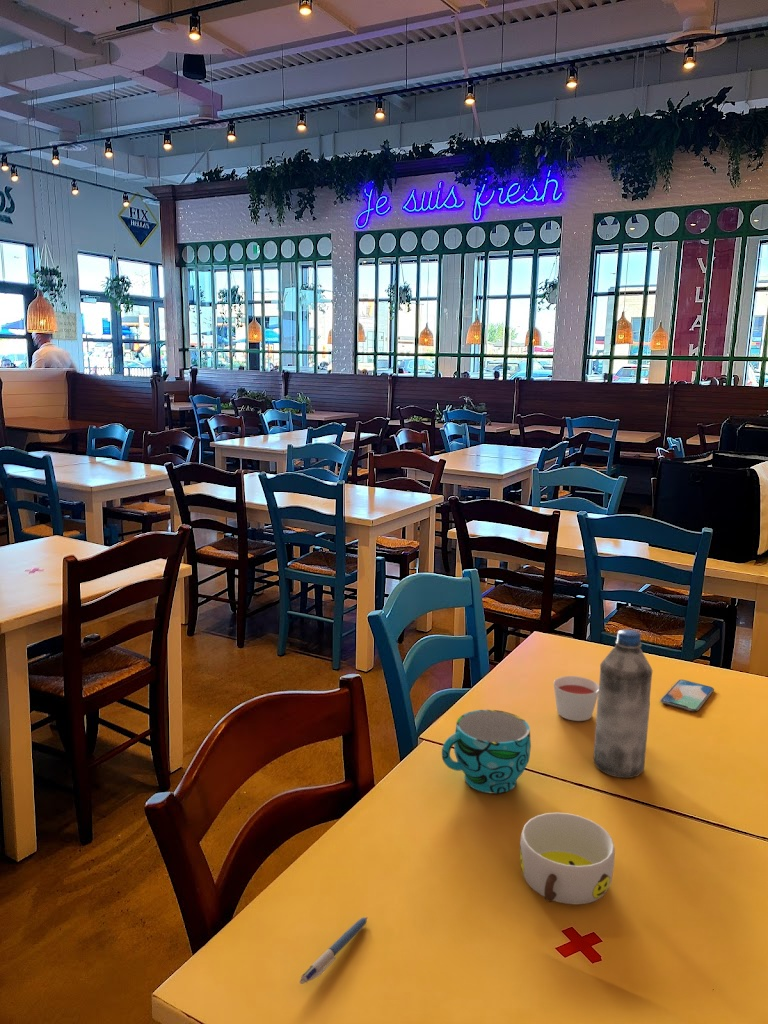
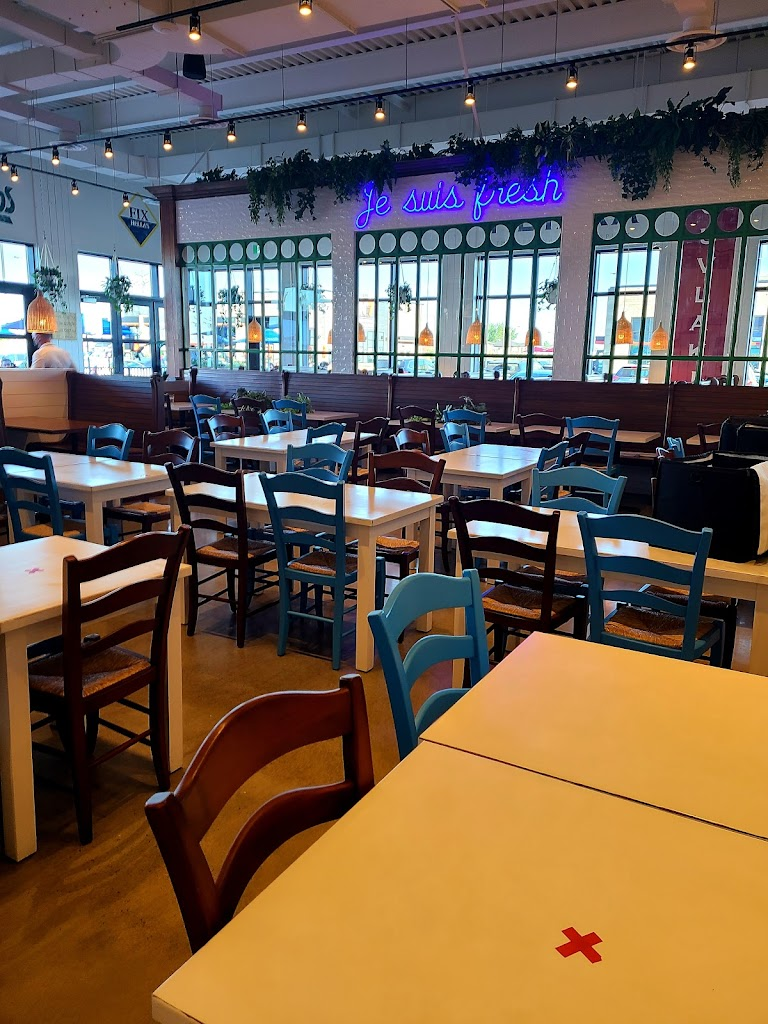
- bowl [519,812,616,905]
- candle [553,675,599,722]
- water bottle [592,628,654,779]
- pen [299,916,368,985]
- smartphone [659,679,715,713]
- cup [441,709,532,794]
